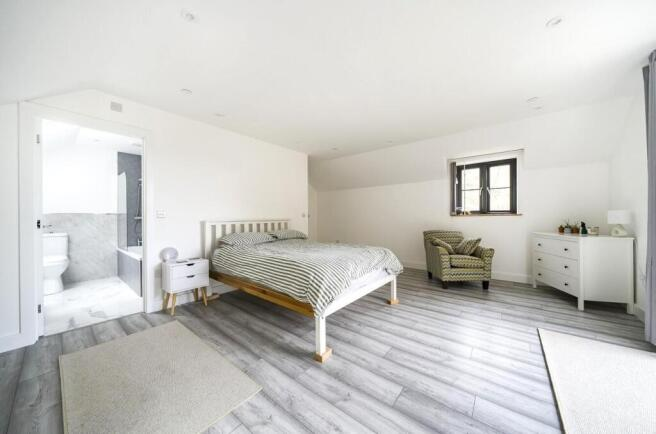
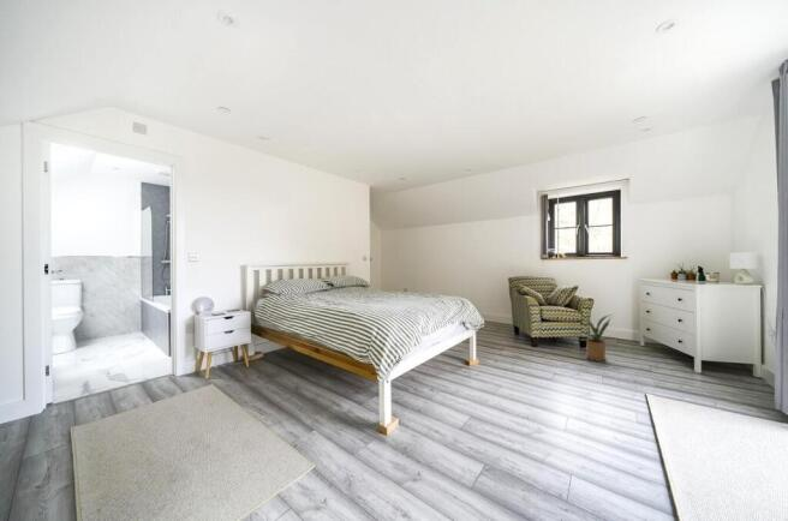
+ house plant [571,313,620,363]
